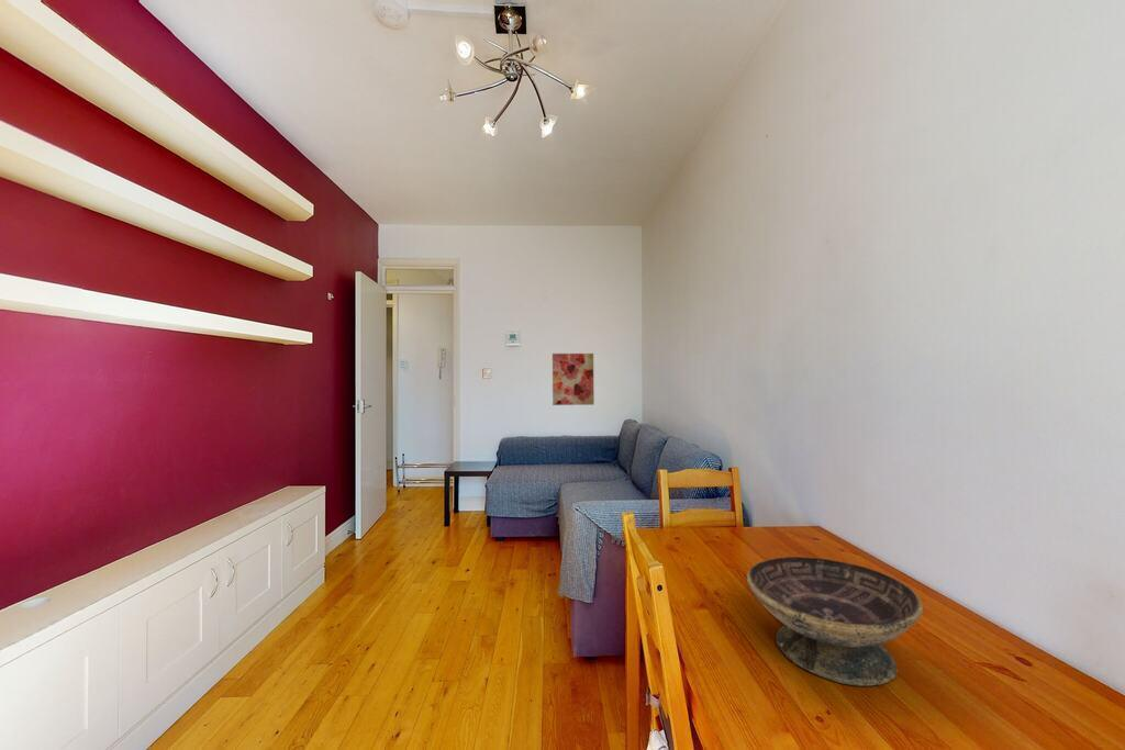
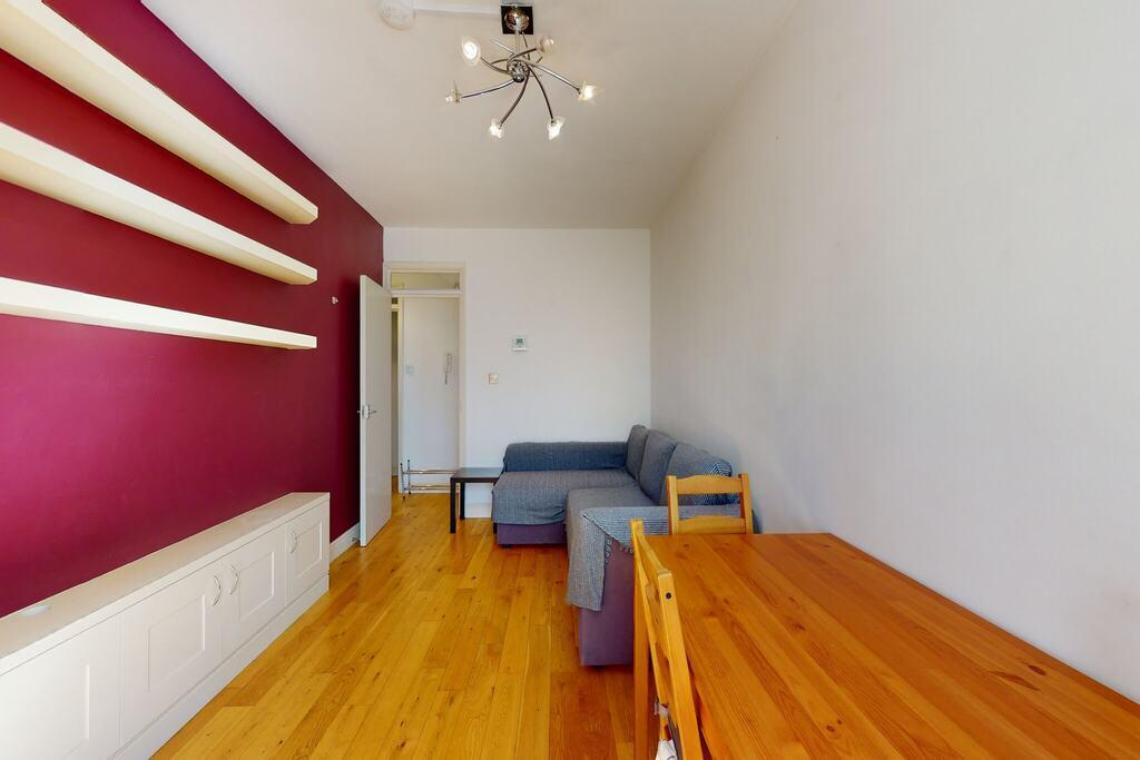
- wall art [552,352,595,406]
- decorative bowl [746,556,924,687]
